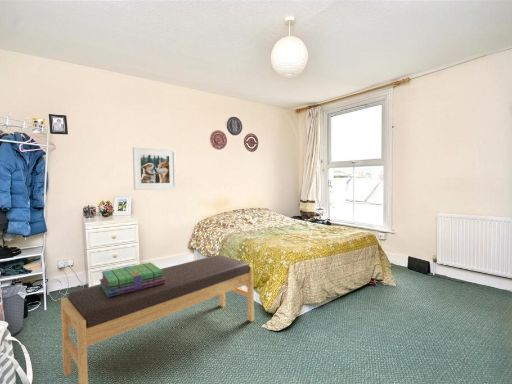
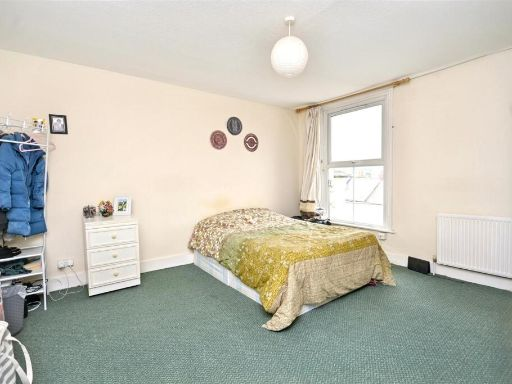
- stack of books [99,262,165,298]
- bench [60,254,255,384]
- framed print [132,146,177,191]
